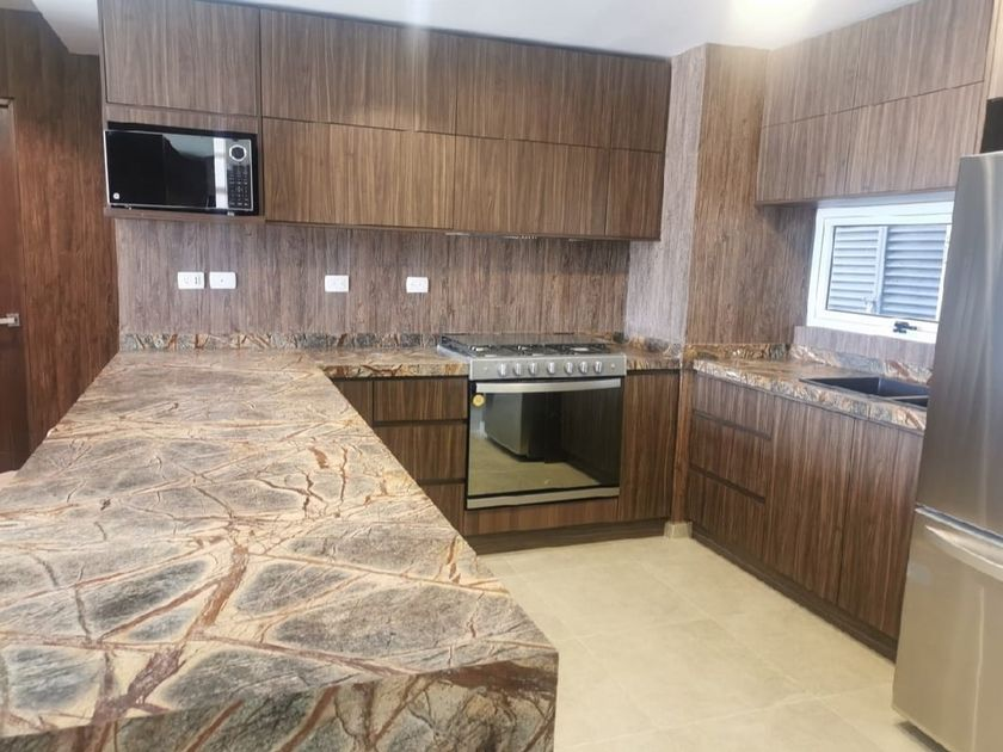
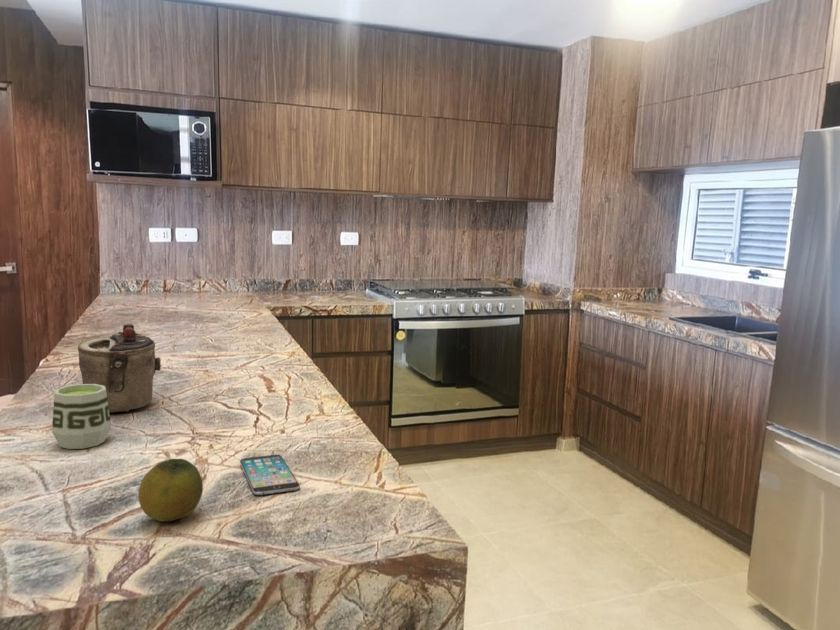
+ cup [51,383,112,450]
+ smartphone [239,454,301,496]
+ fruit [137,458,204,522]
+ teapot [77,323,162,413]
